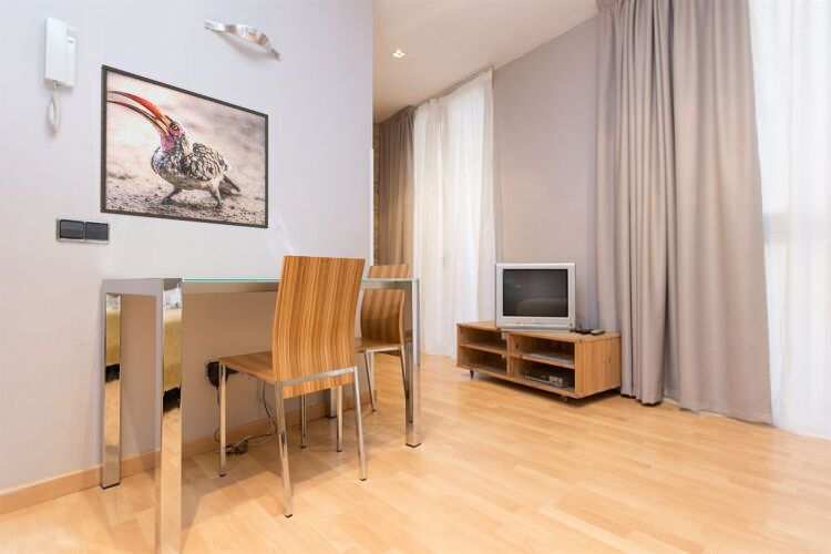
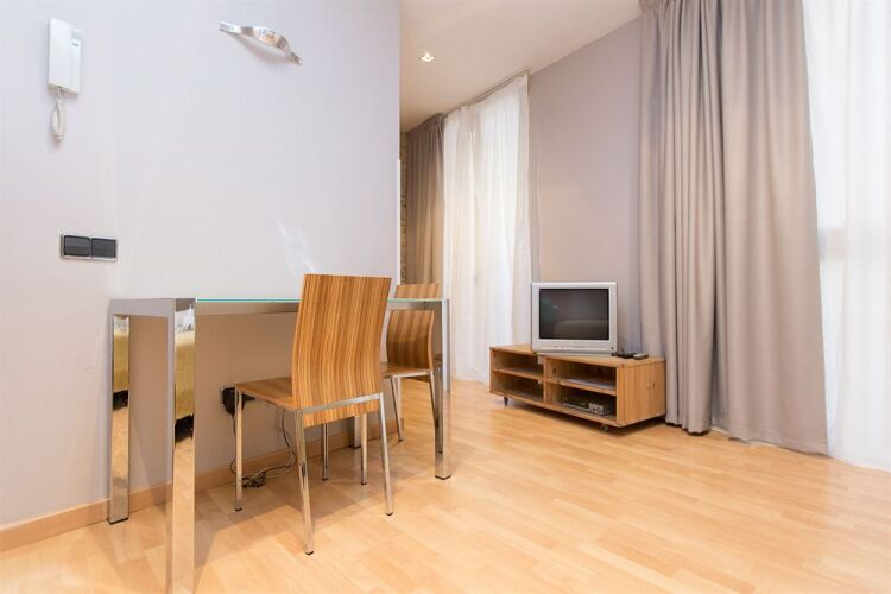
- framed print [99,63,269,229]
